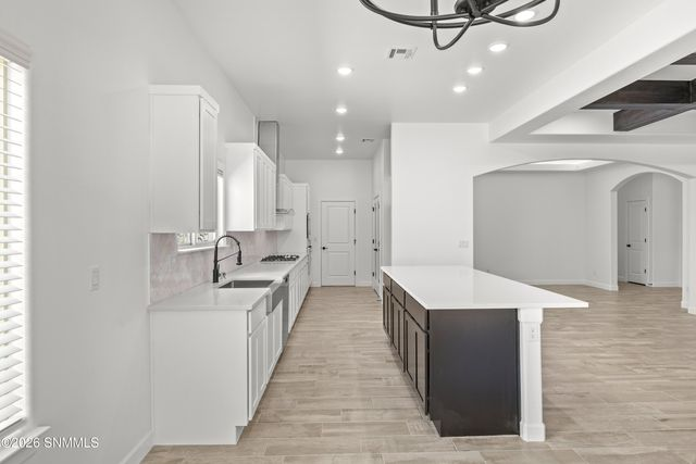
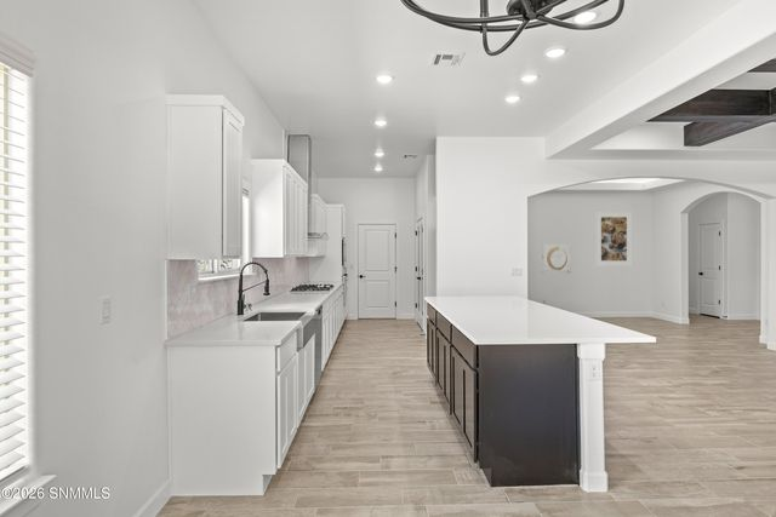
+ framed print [594,211,633,268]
+ wall art [541,242,572,274]
